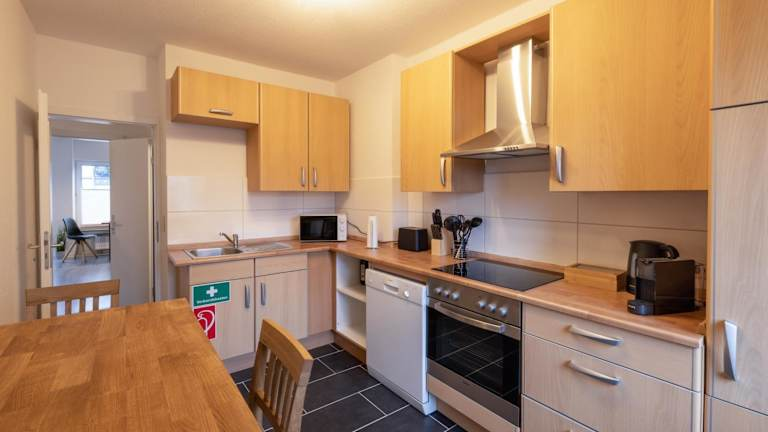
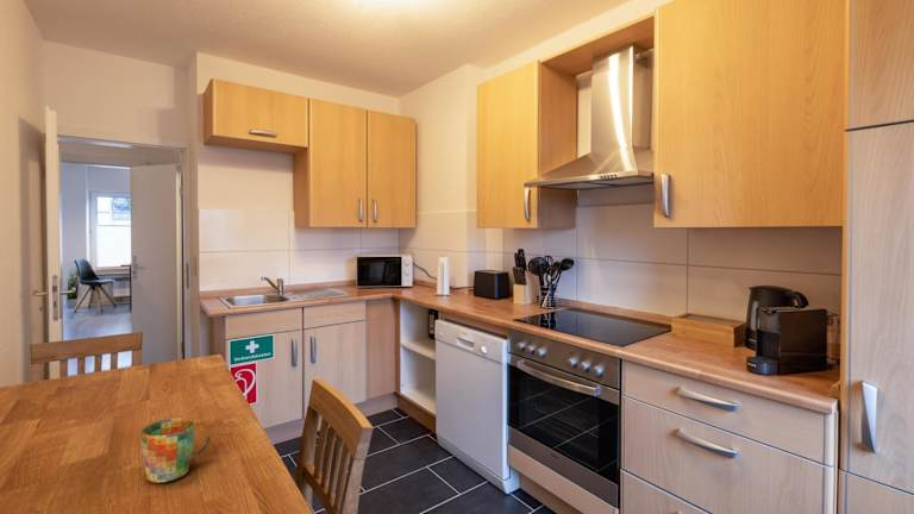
+ mug [140,418,211,484]
